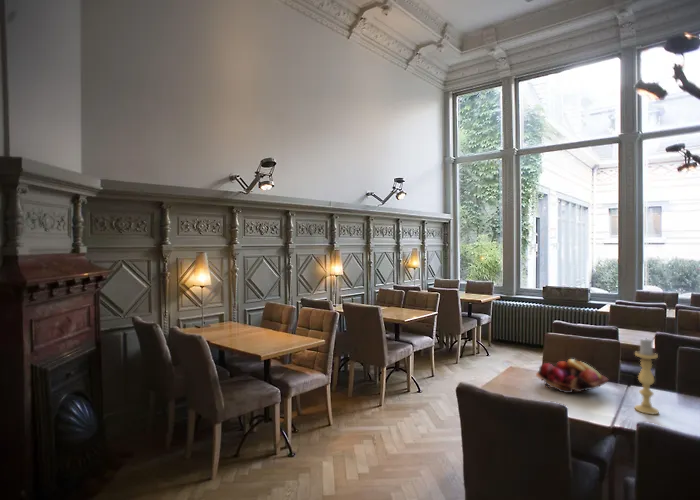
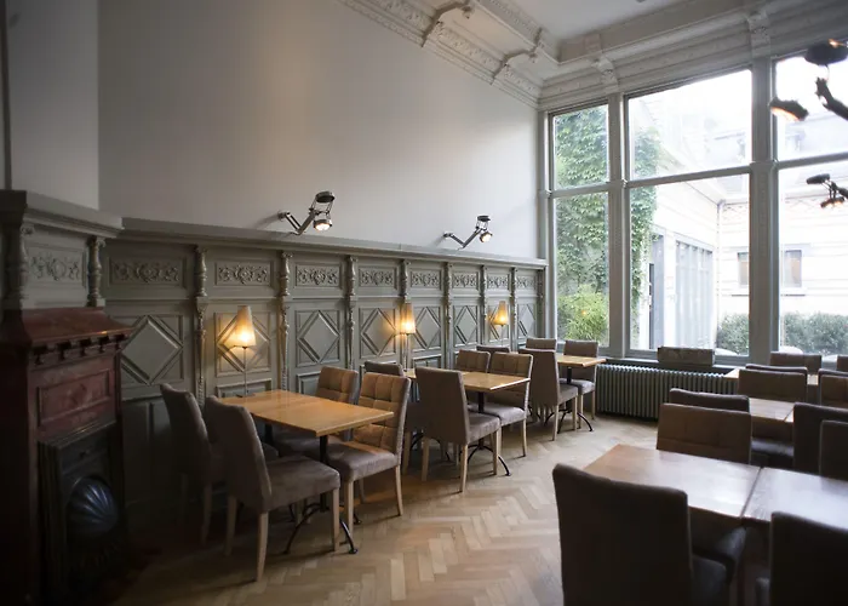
- fruit basket [535,358,609,394]
- candle holder [633,338,660,415]
